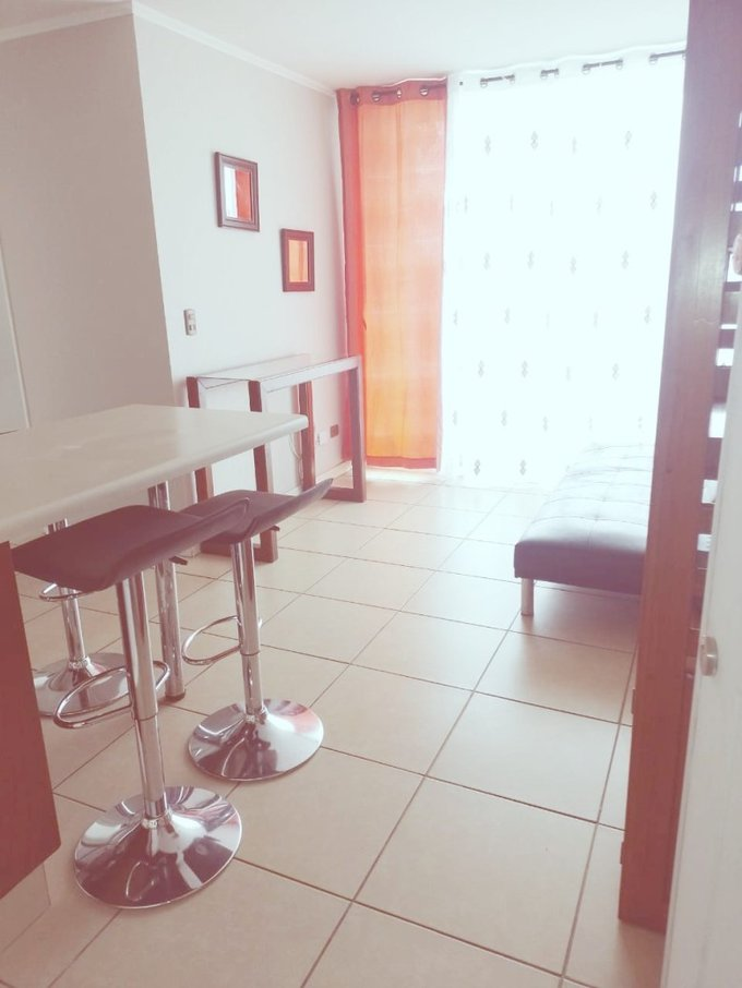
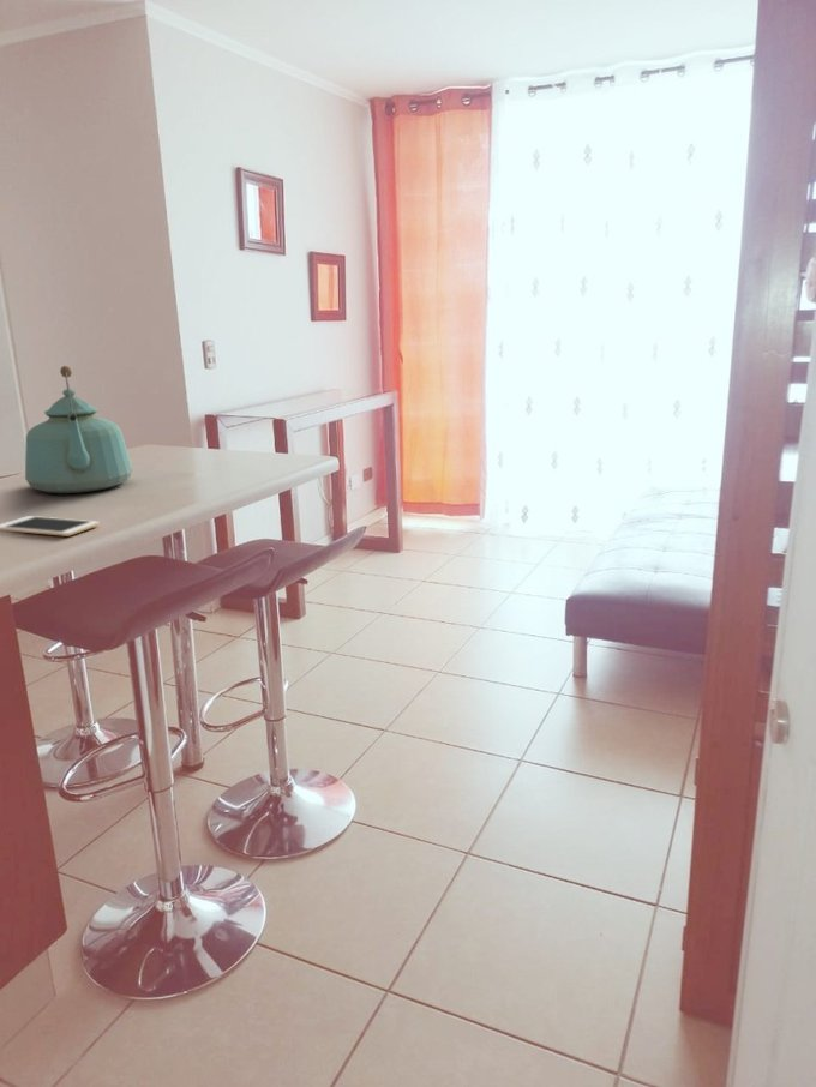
+ kettle [24,365,133,494]
+ cell phone [0,515,101,538]
